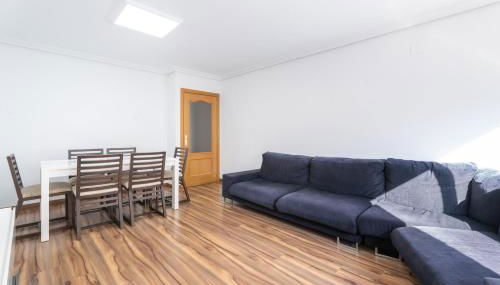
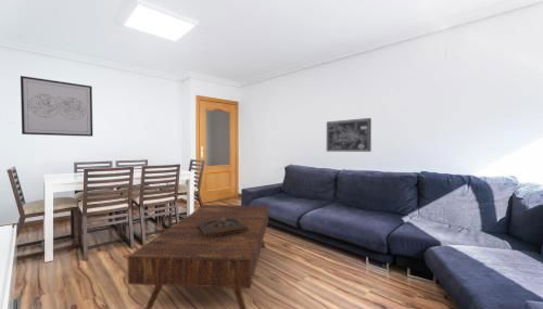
+ wooden tray [198,217,249,239]
+ coffee table [126,204,269,309]
+ wall art [326,117,372,153]
+ wall art [20,75,93,138]
